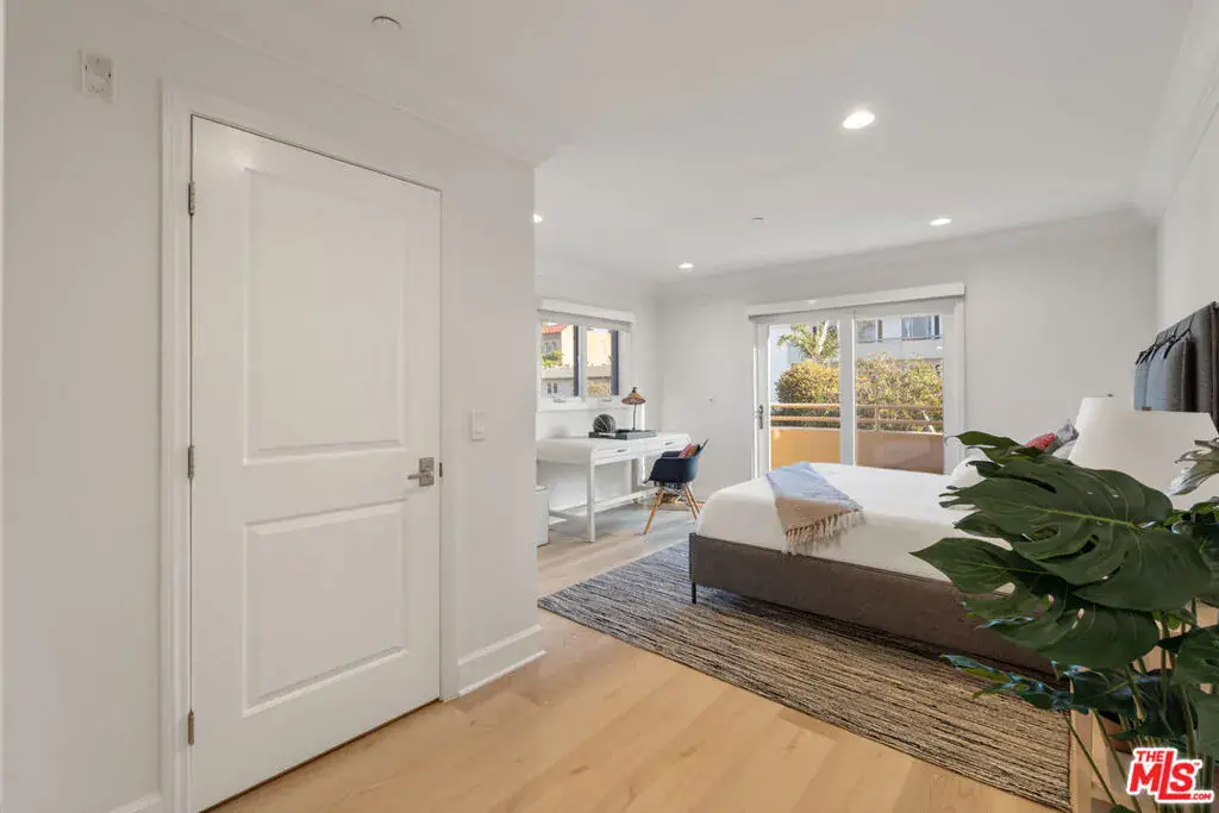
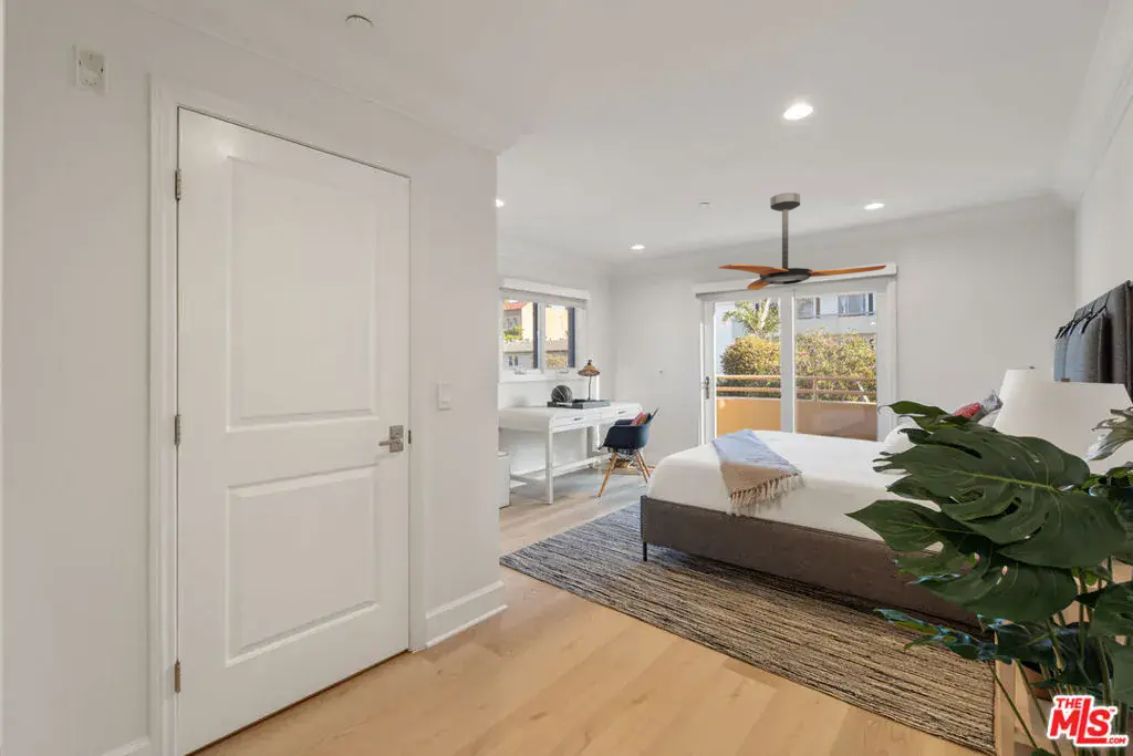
+ ceiling fan [717,191,887,291]
